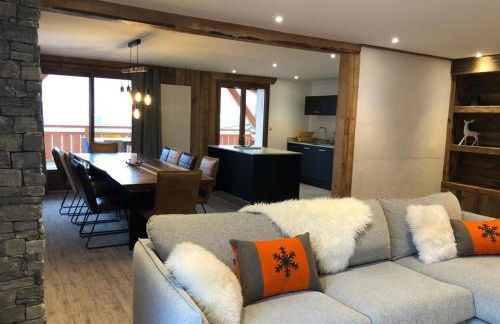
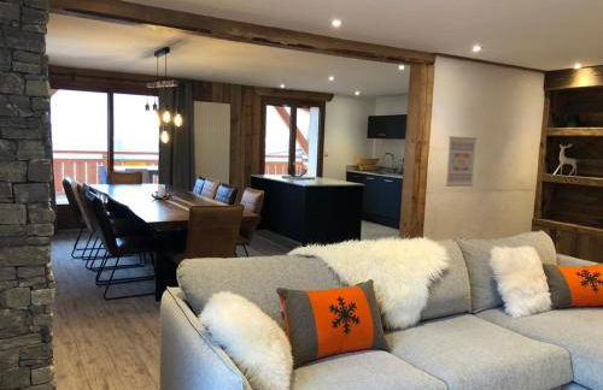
+ wall art [444,135,479,188]
